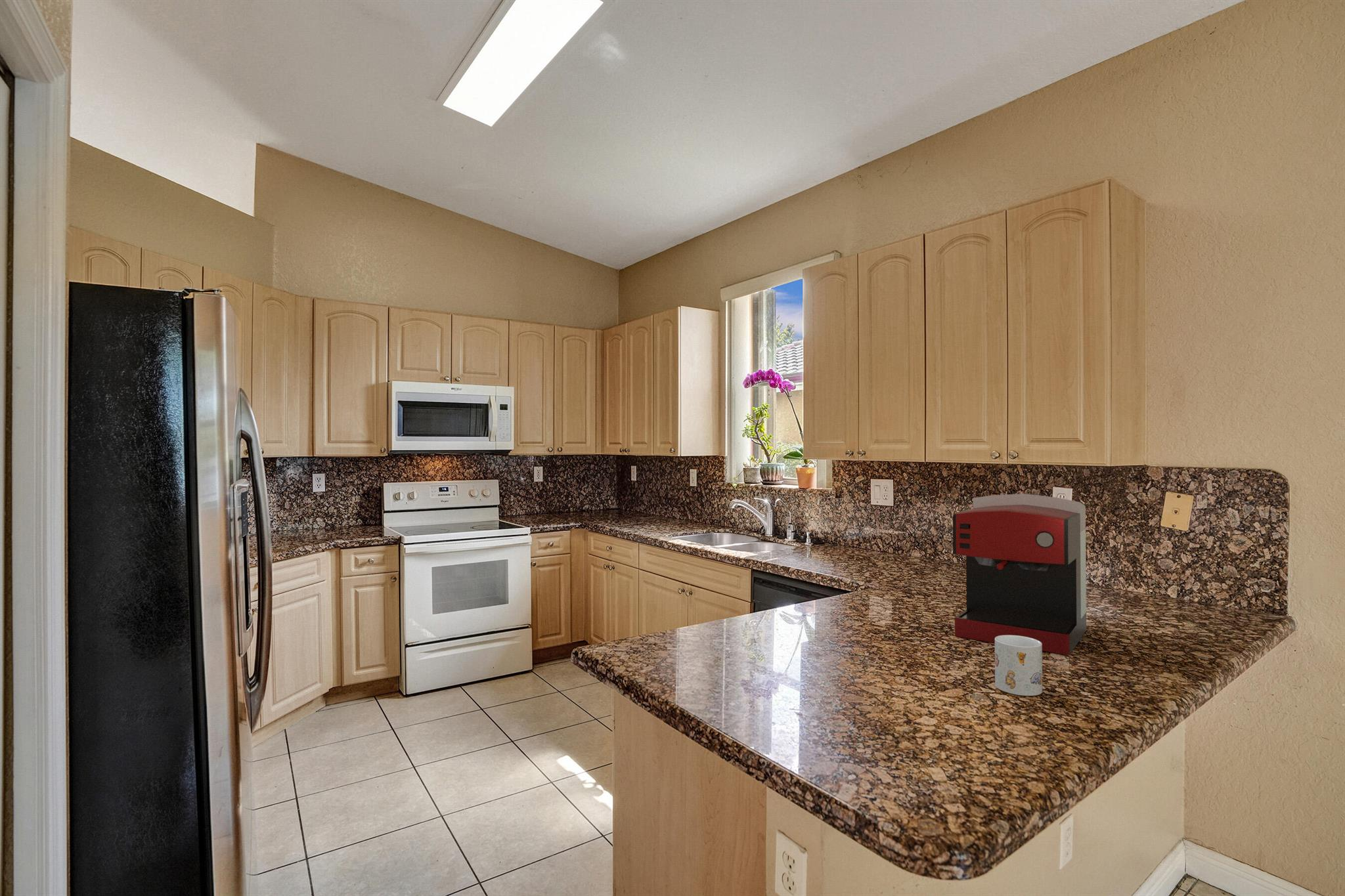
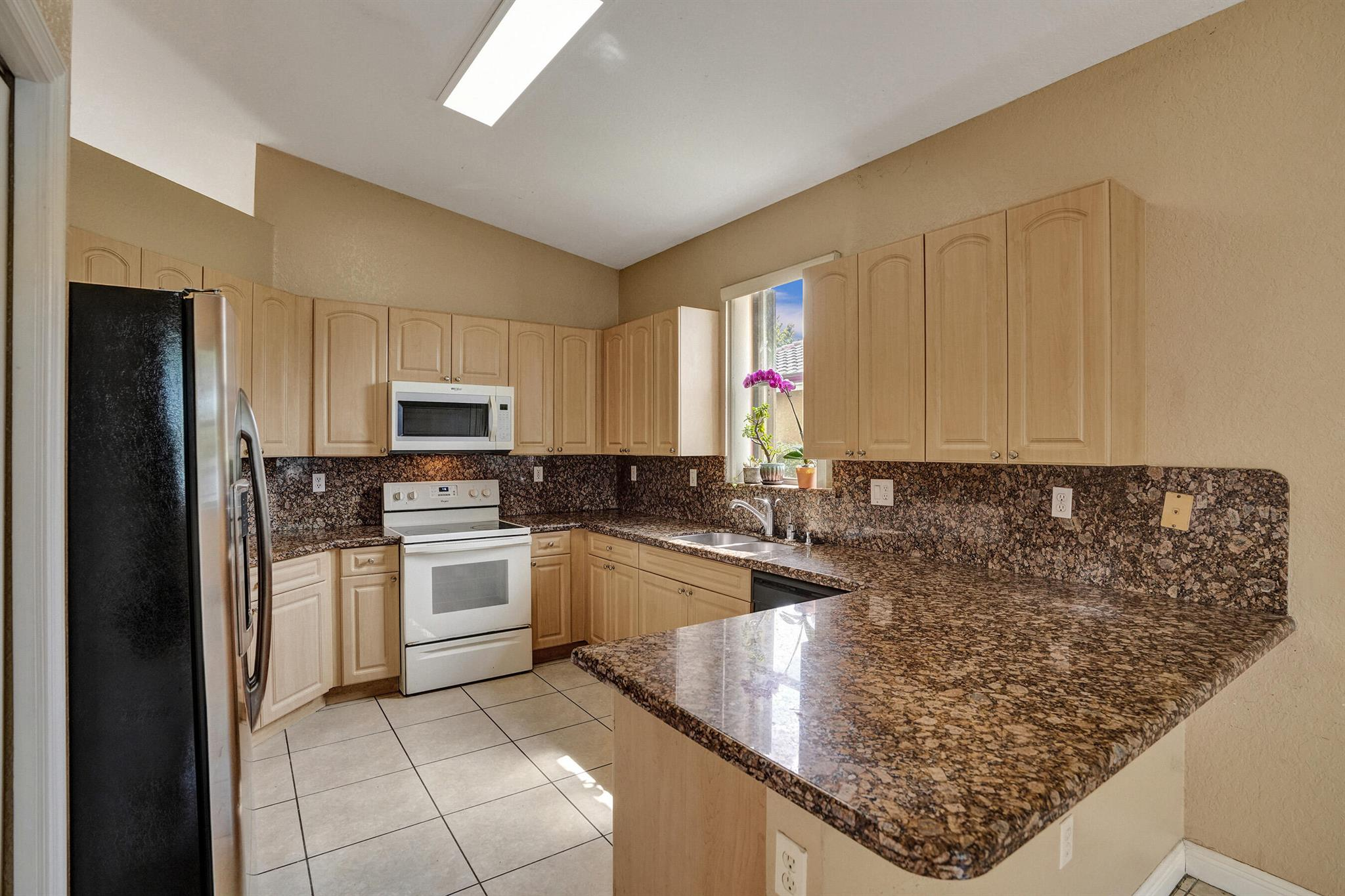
- mug [994,635,1043,696]
- coffee maker [952,493,1087,656]
